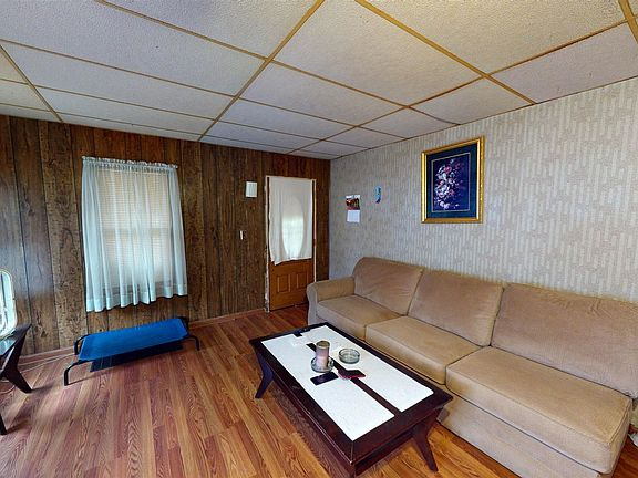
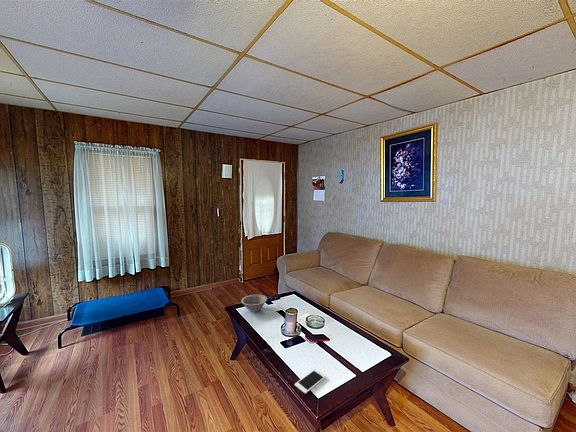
+ decorative bowl [240,294,268,313]
+ cell phone [294,368,327,395]
